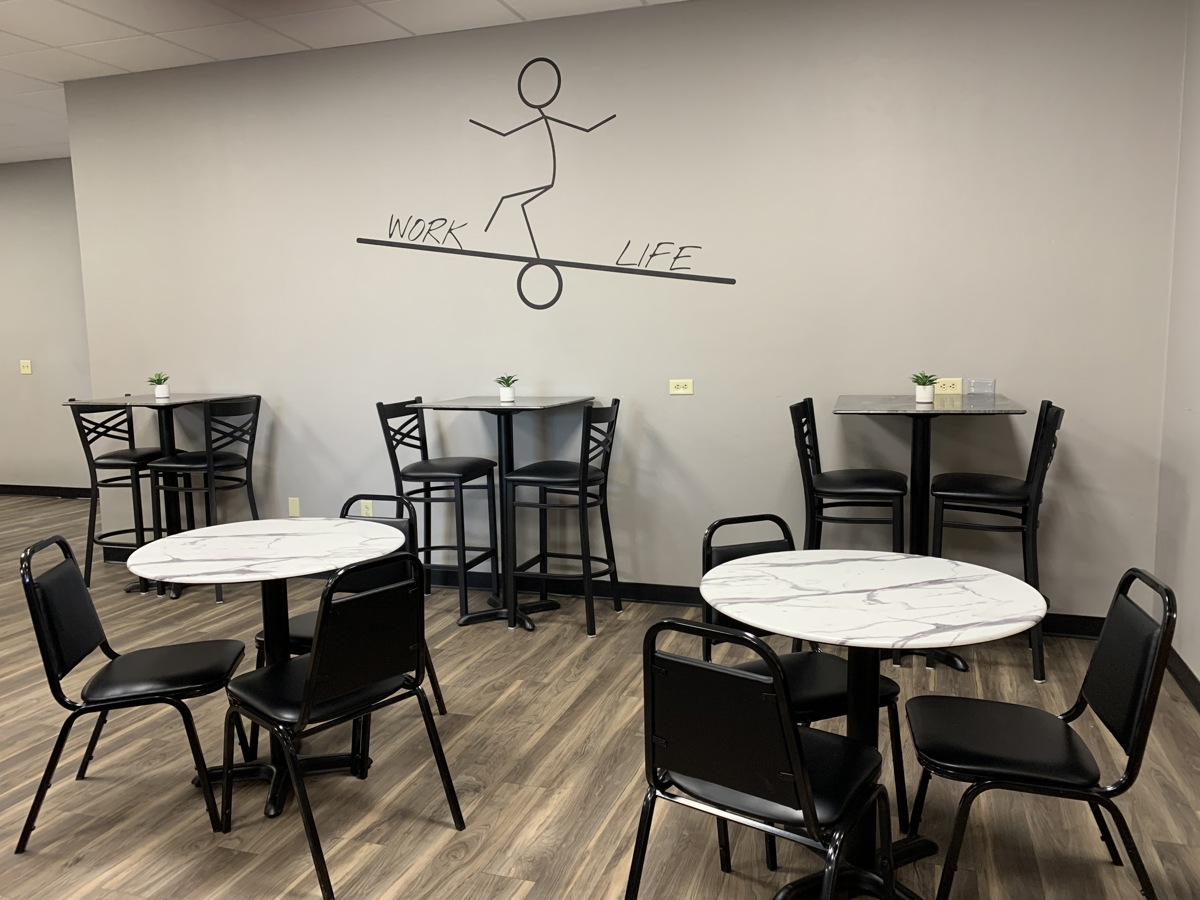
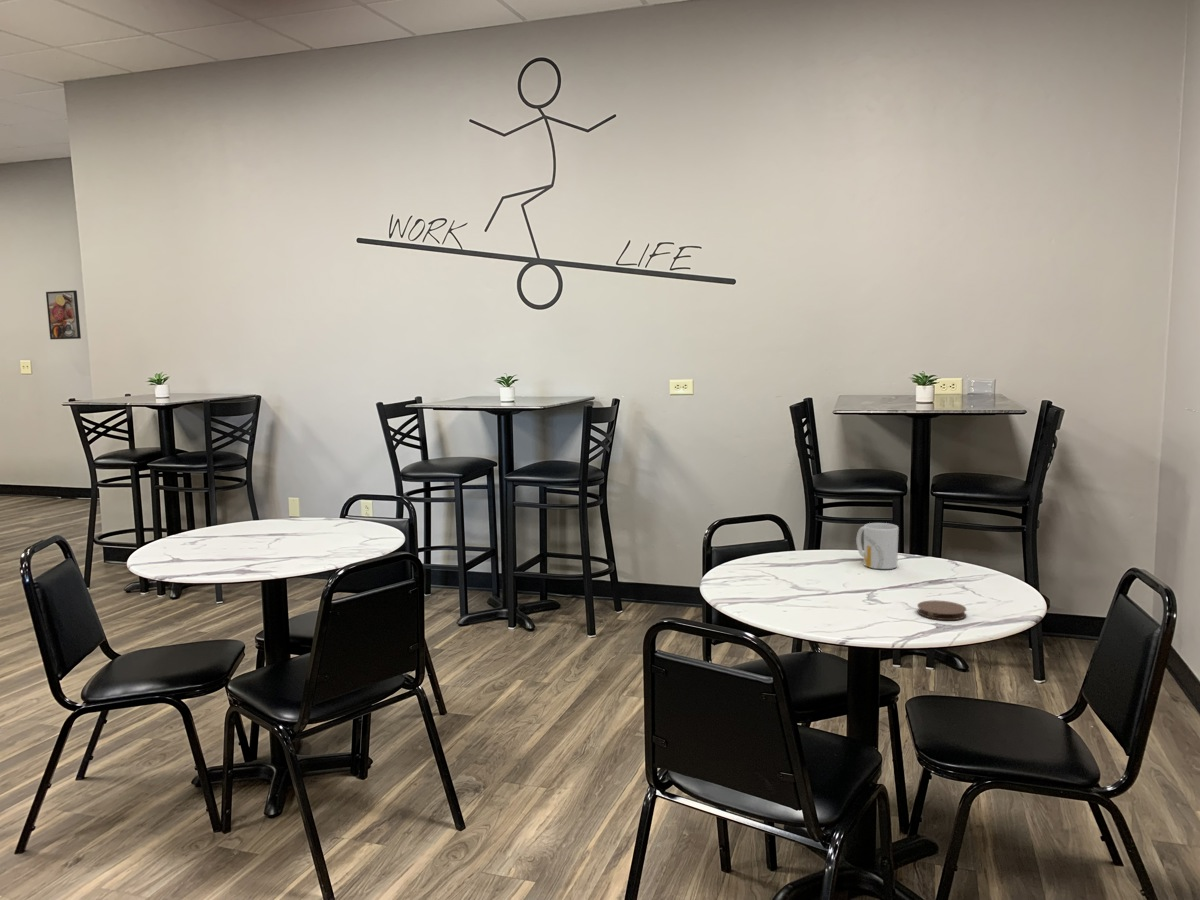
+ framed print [45,289,82,340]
+ mug [855,522,900,570]
+ coaster [916,599,967,621]
